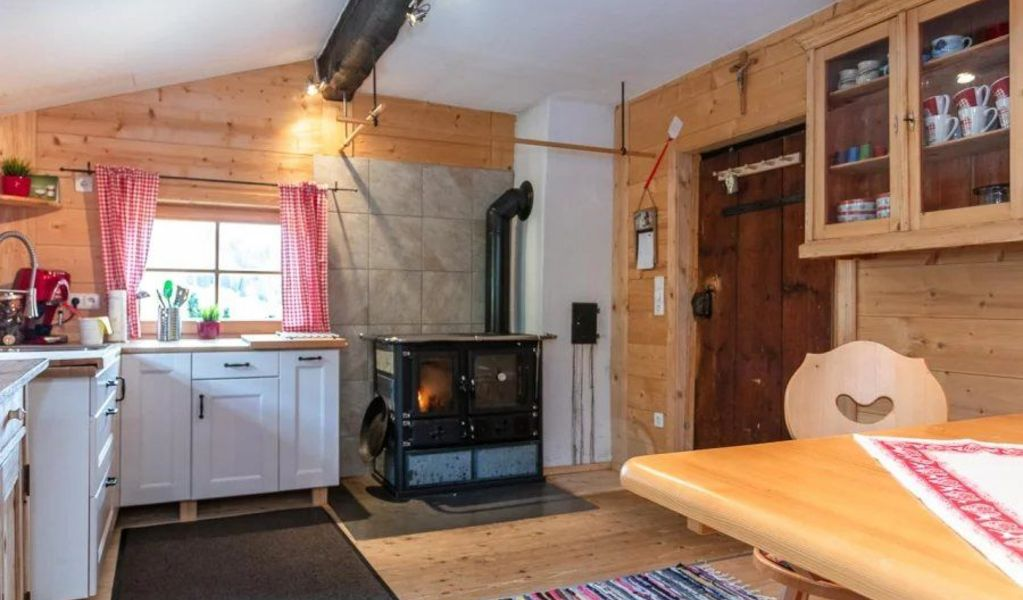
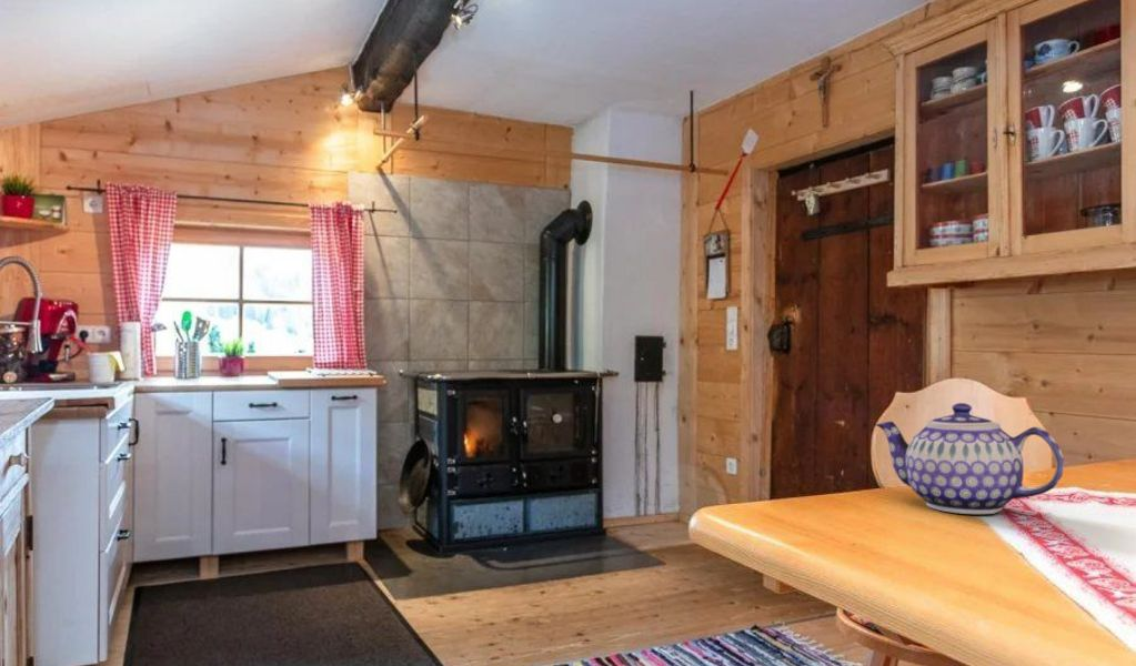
+ teapot [874,402,1065,515]
